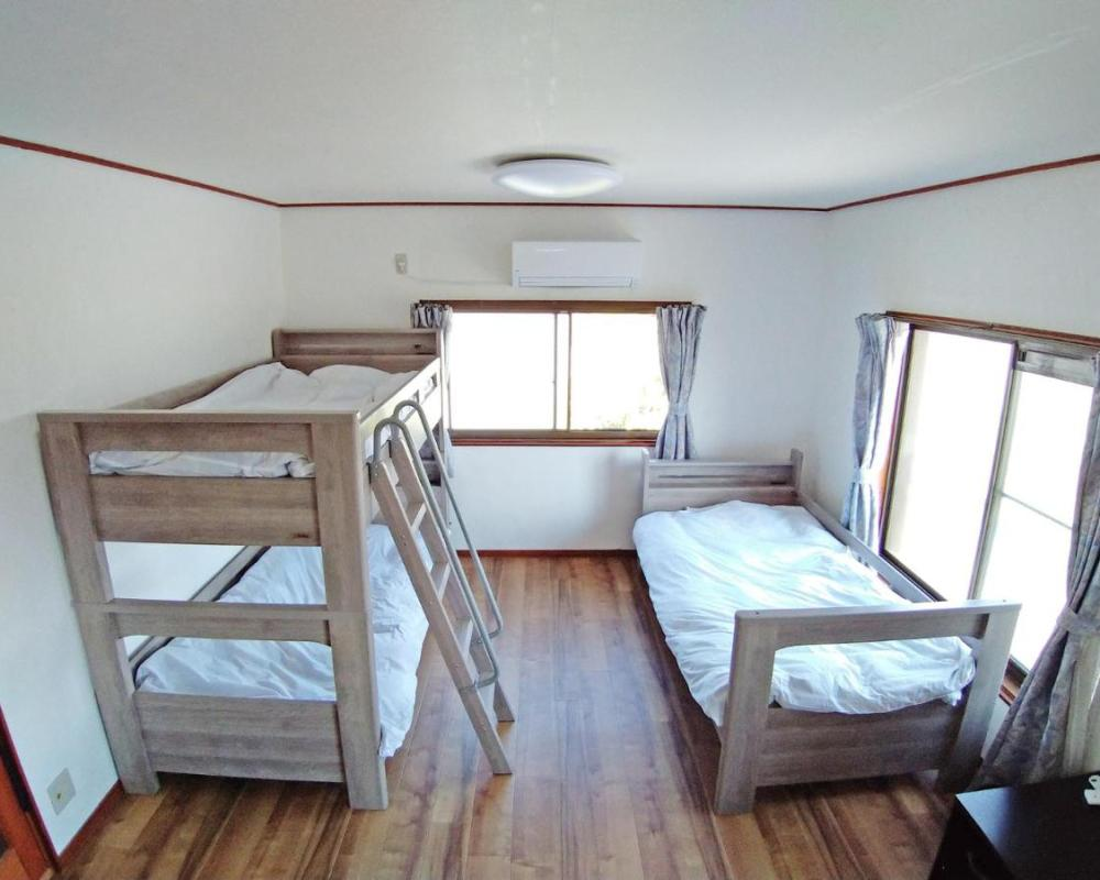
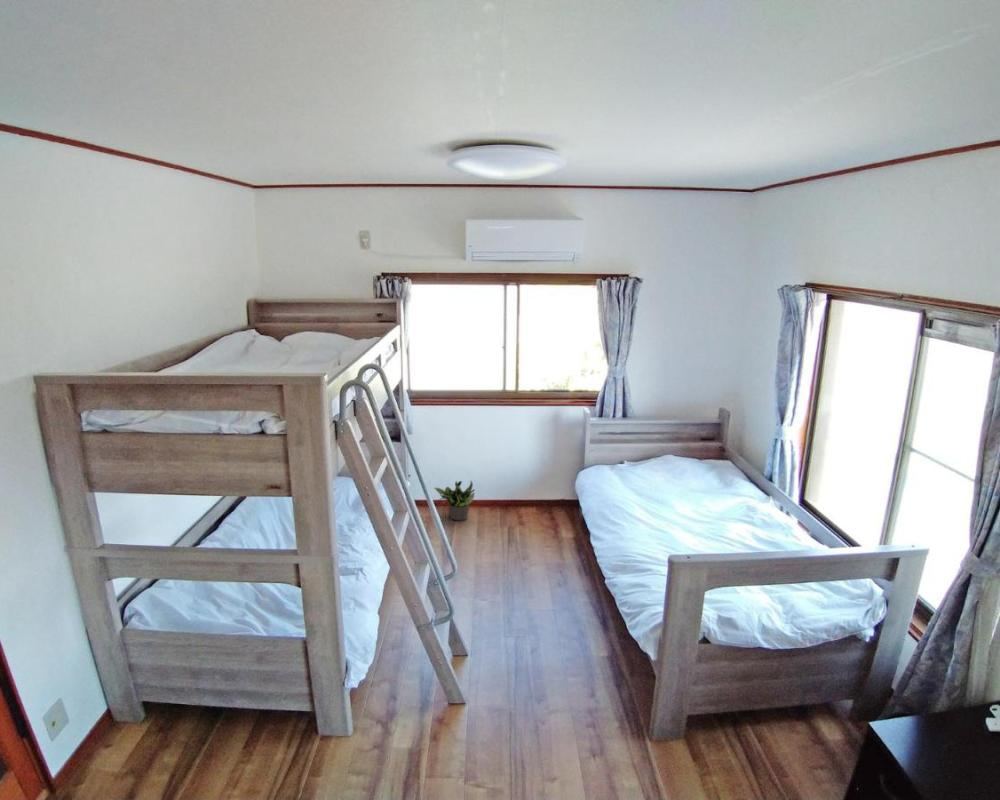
+ potted plant [433,479,476,521]
